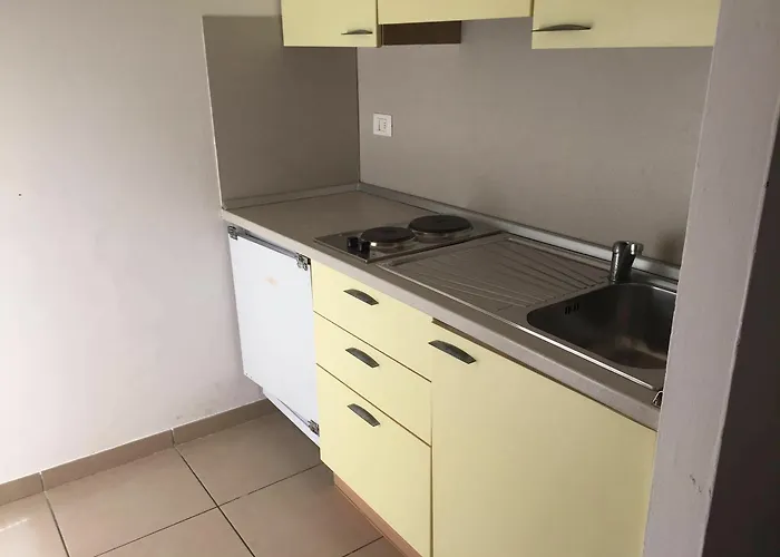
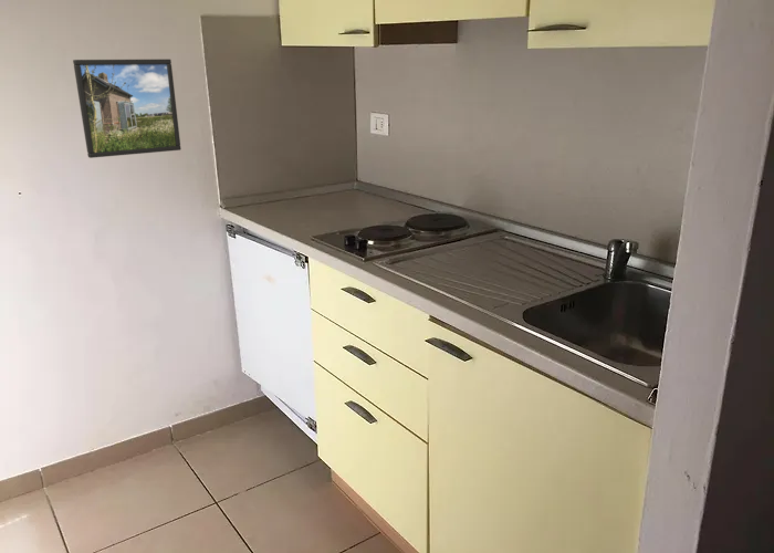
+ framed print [72,59,182,159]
